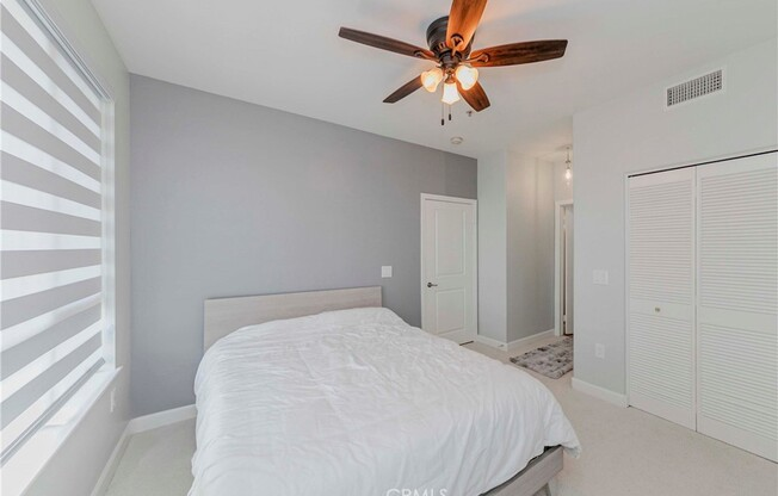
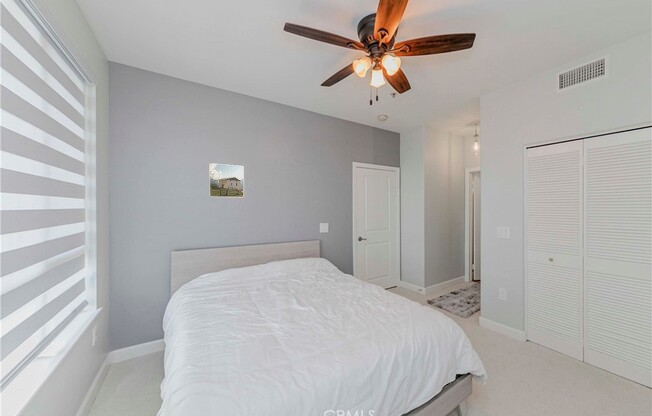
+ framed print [208,162,245,199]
